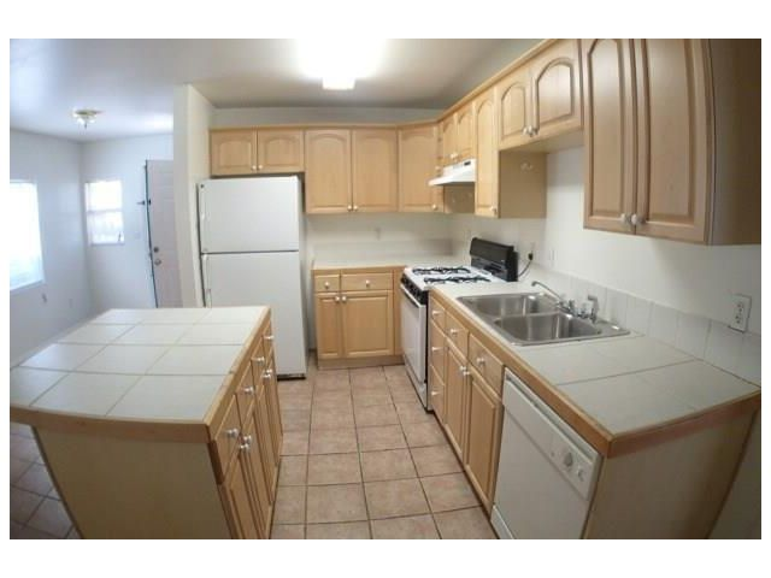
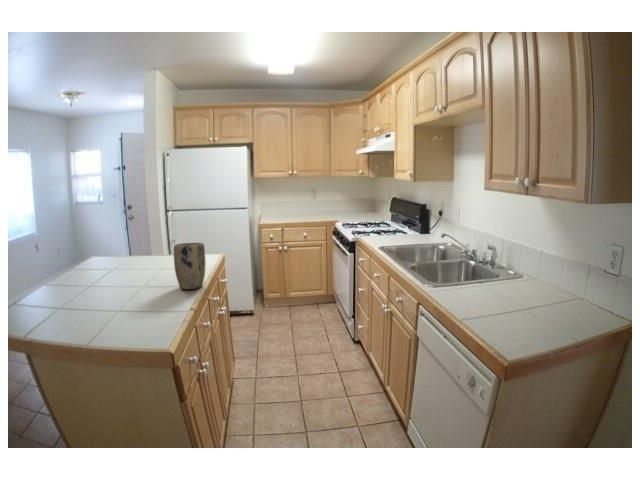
+ plant pot [173,242,207,290]
